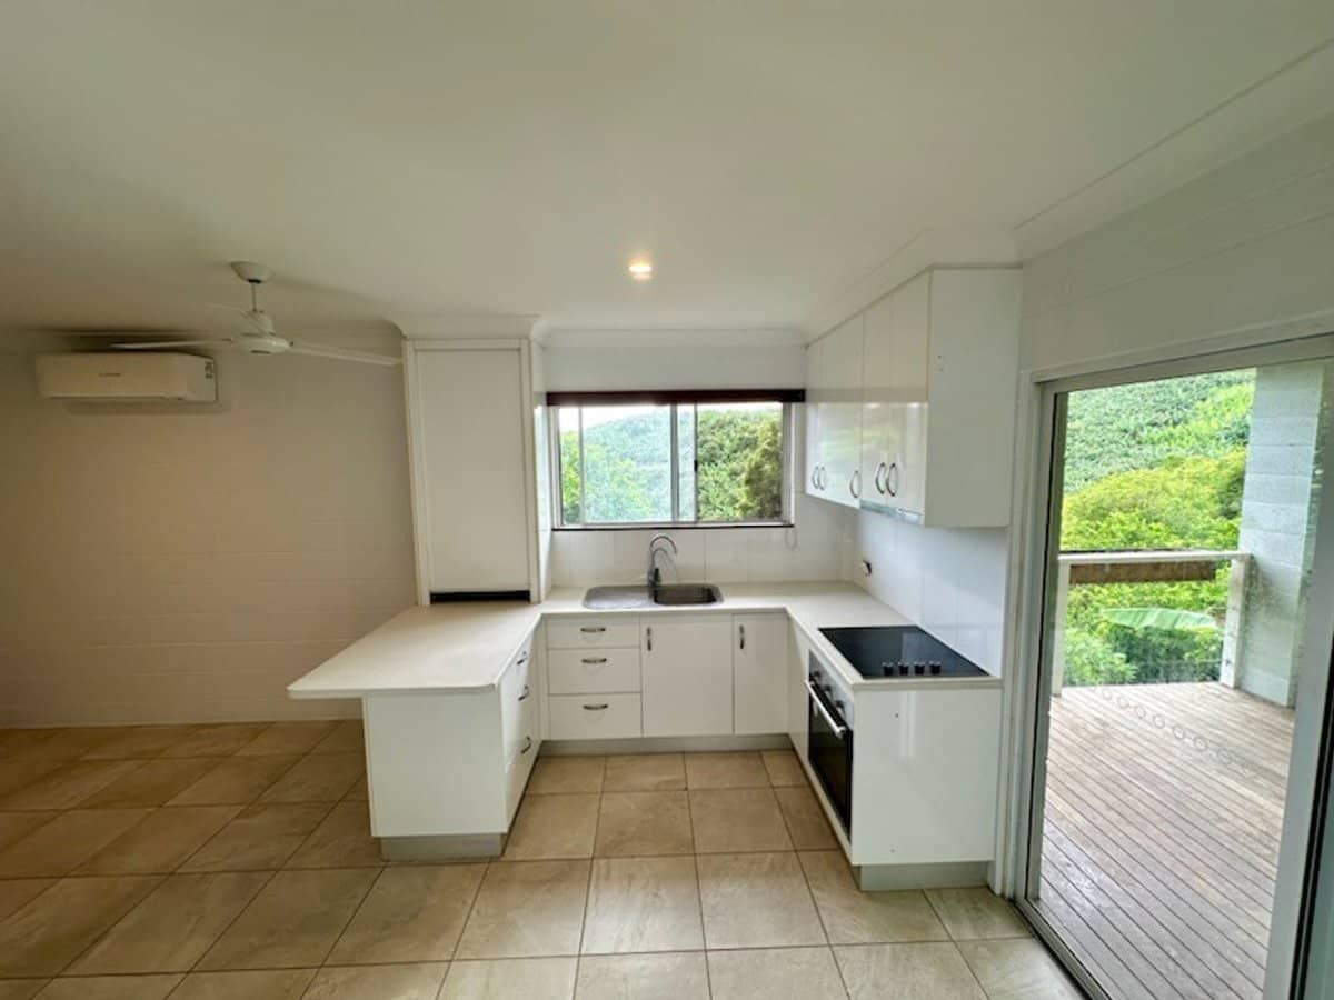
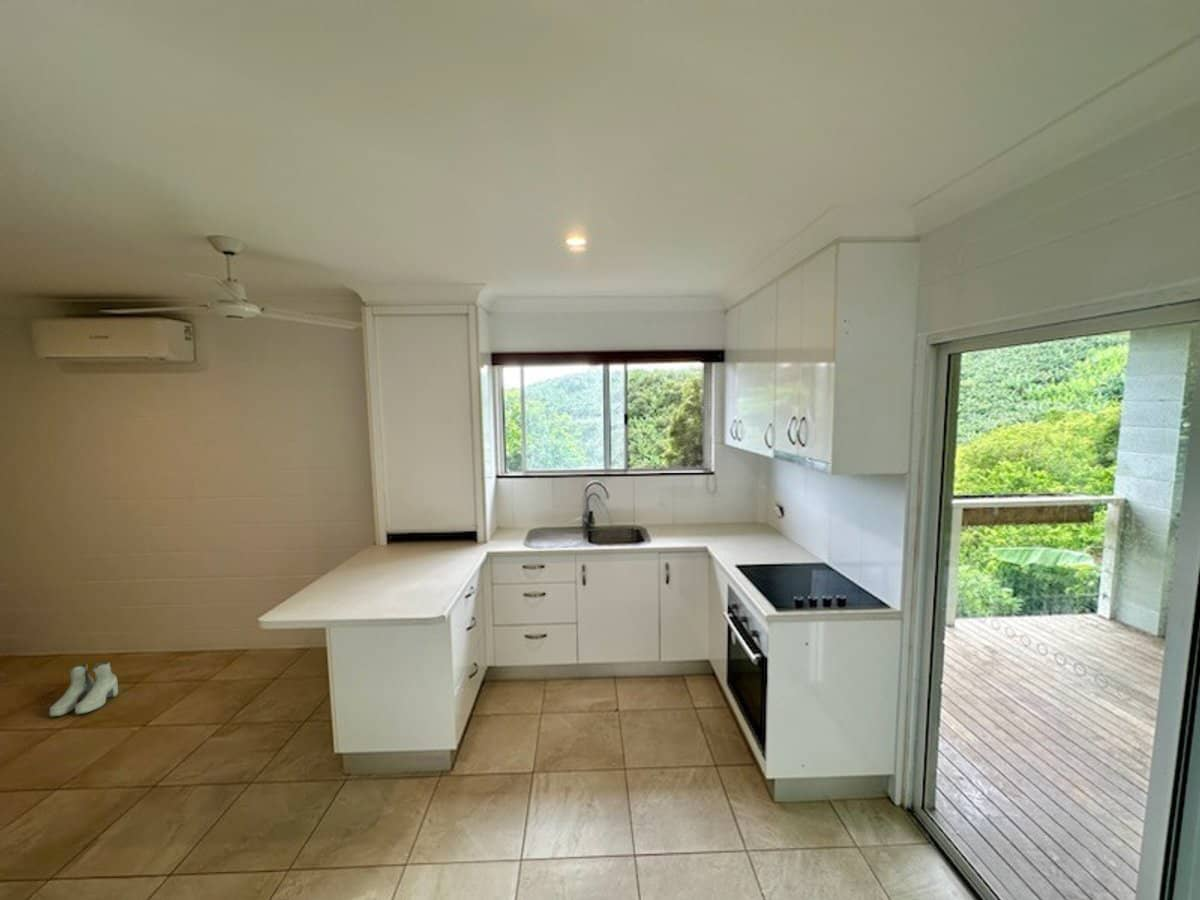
+ boots [49,661,119,718]
